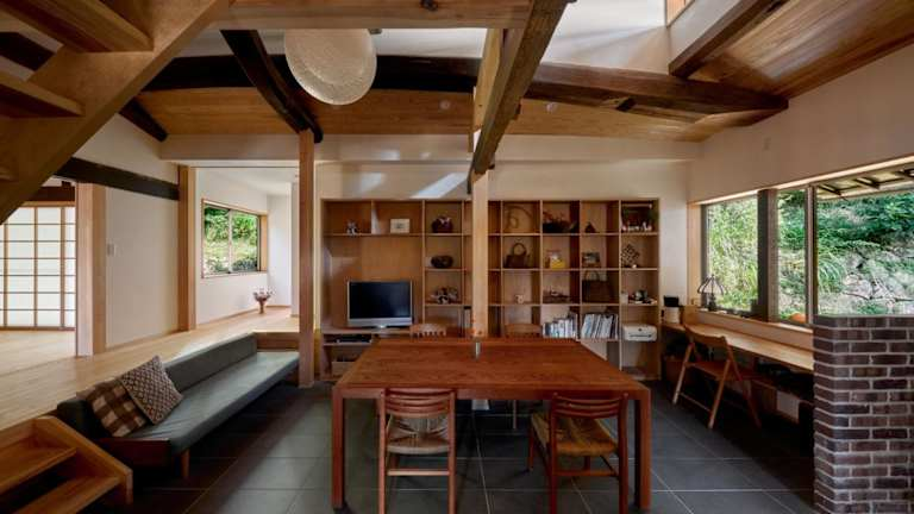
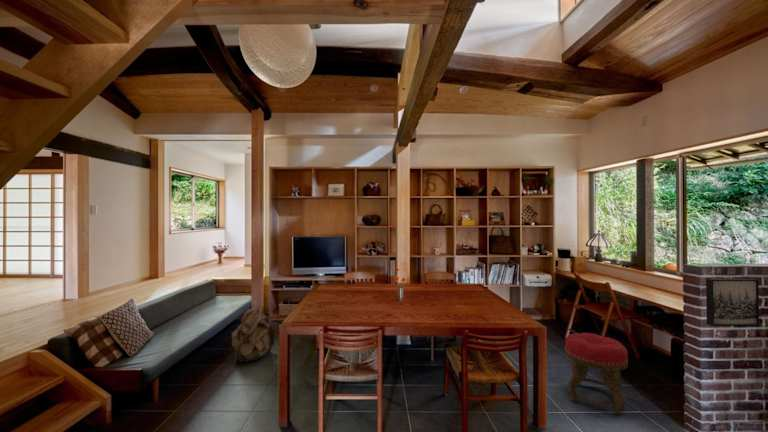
+ stool [564,332,629,415]
+ backpack [231,305,276,363]
+ wall art [705,278,760,327]
